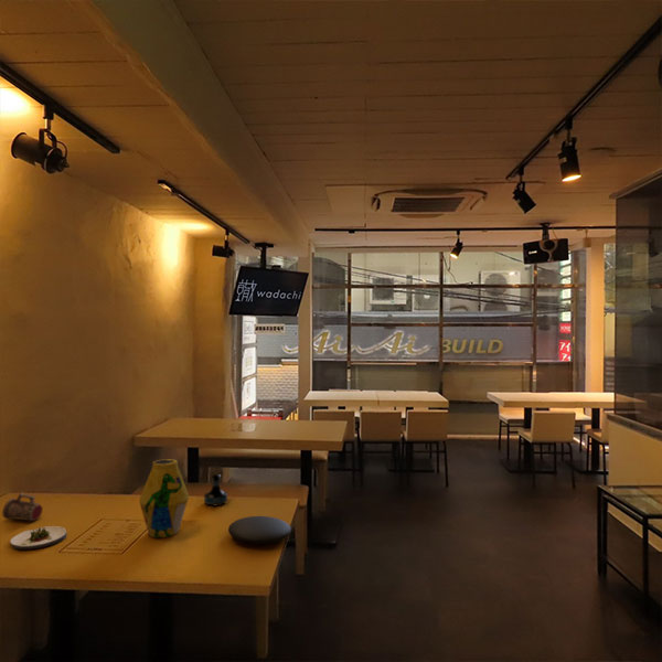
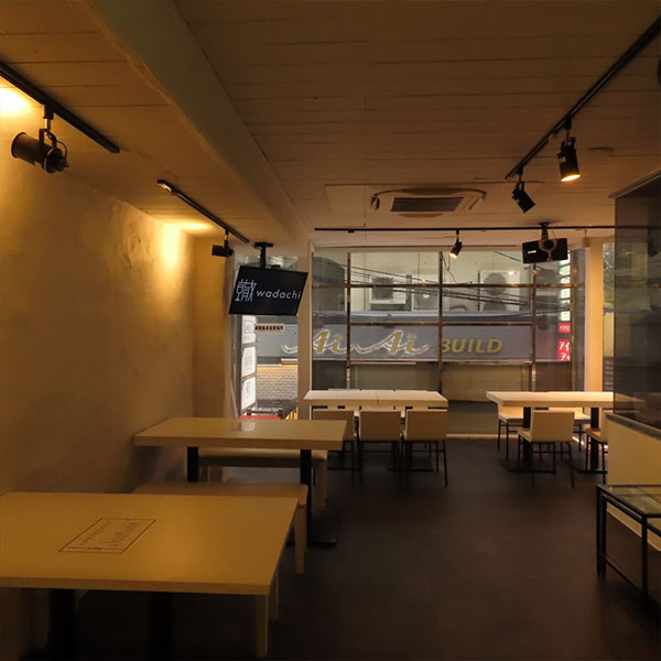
- salad plate [9,525,67,551]
- tequila bottle [203,472,228,506]
- plate [227,515,292,545]
- vase [138,458,190,538]
- beer mug [1,491,43,522]
